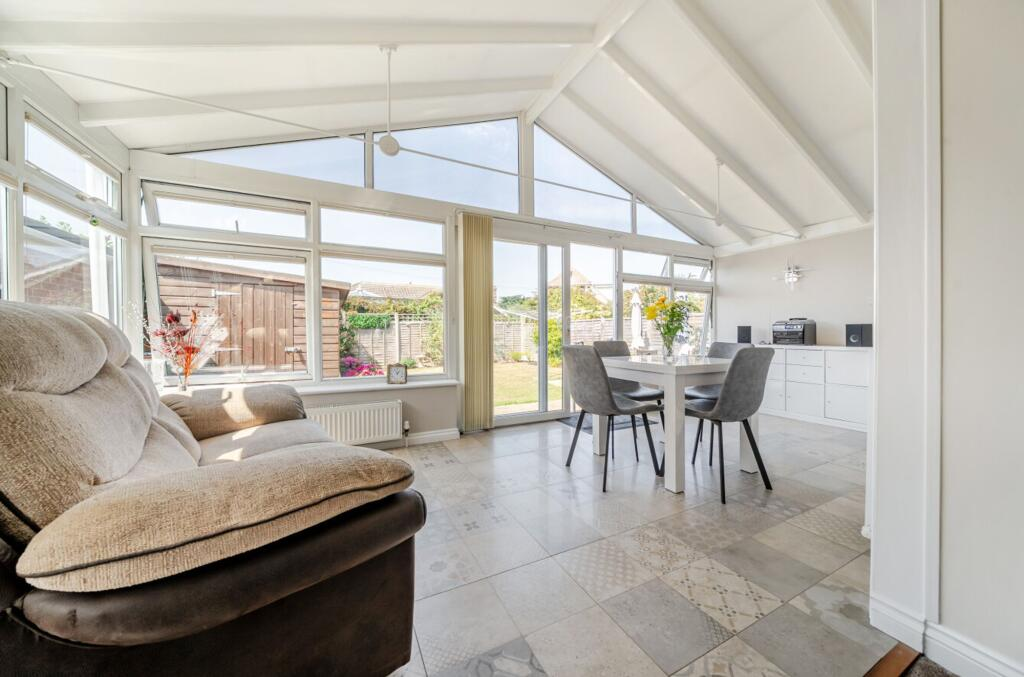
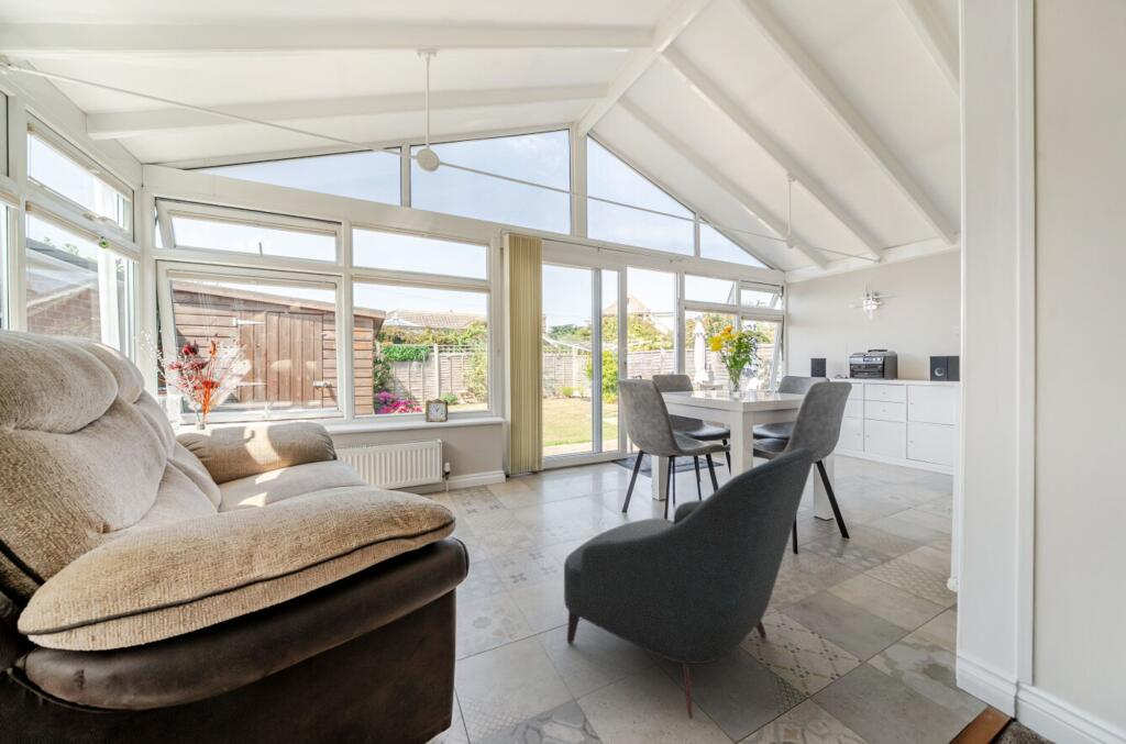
+ armchair [563,446,815,720]
